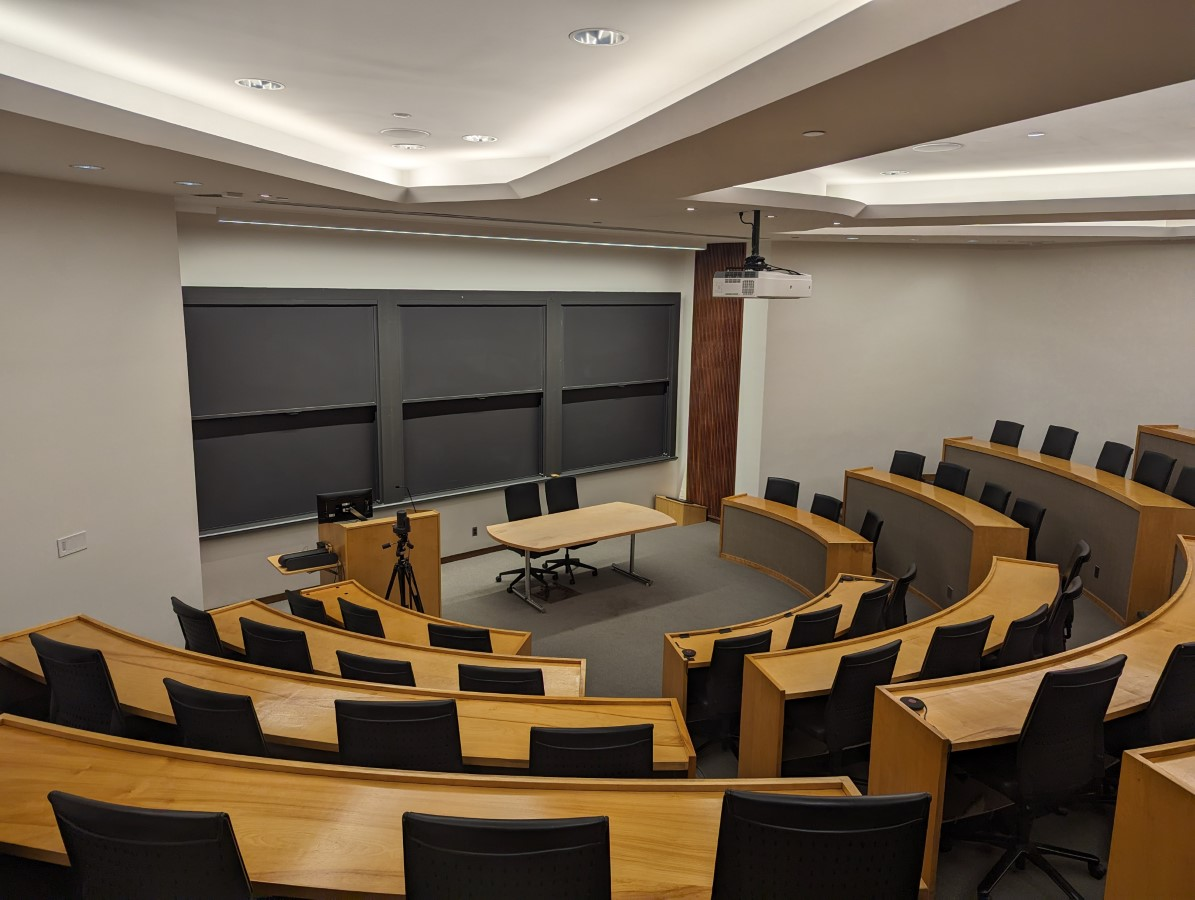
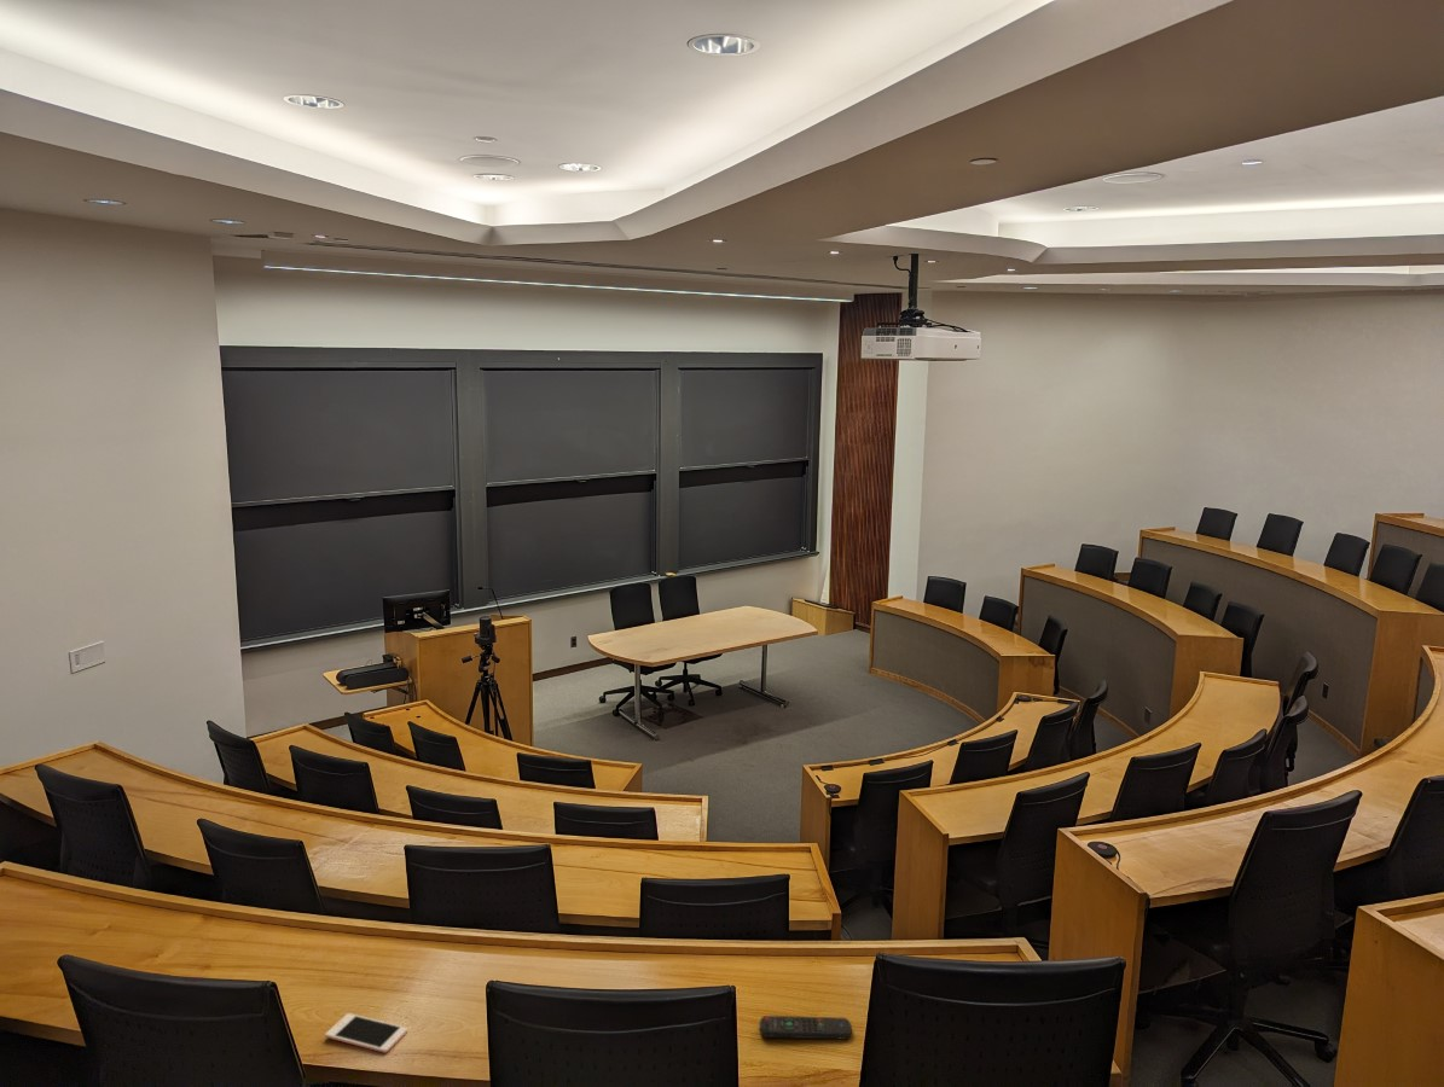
+ cell phone [324,1012,408,1054]
+ remote control [758,1015,853,1041]
